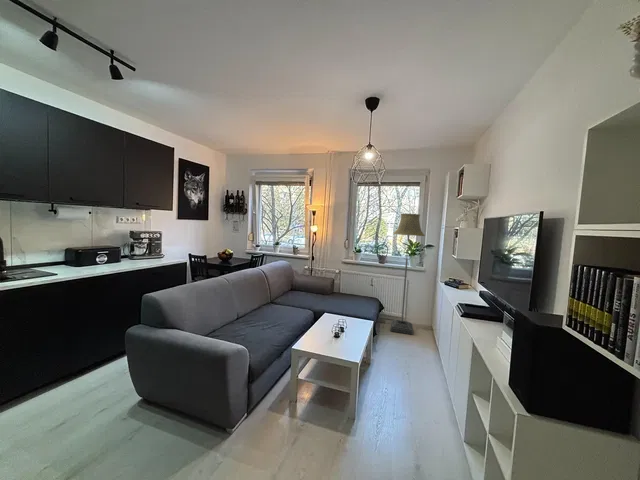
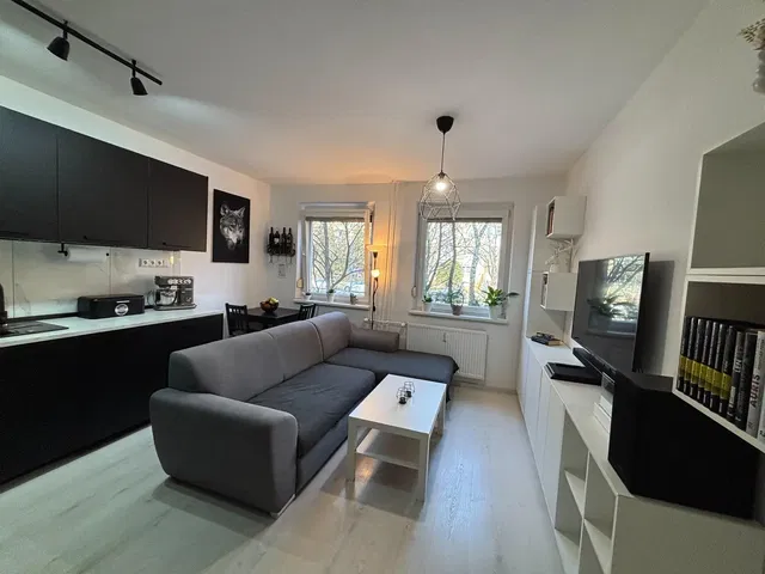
- floor lamp [389,213,426,336]
